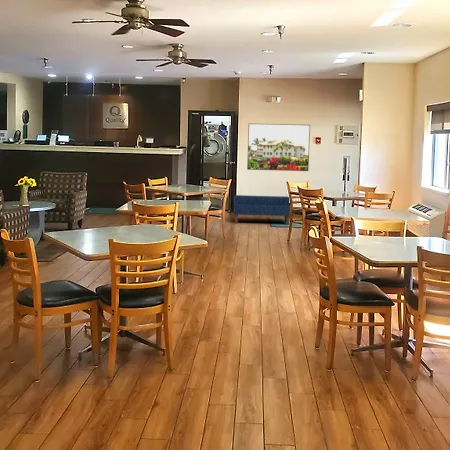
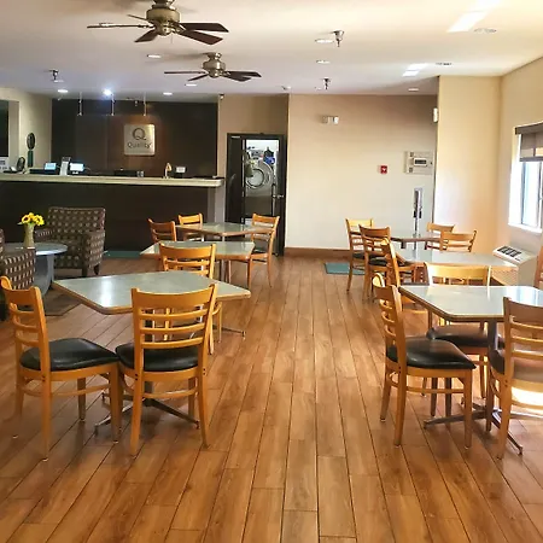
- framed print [246,122,311,172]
- bench [233,194,291,225]
